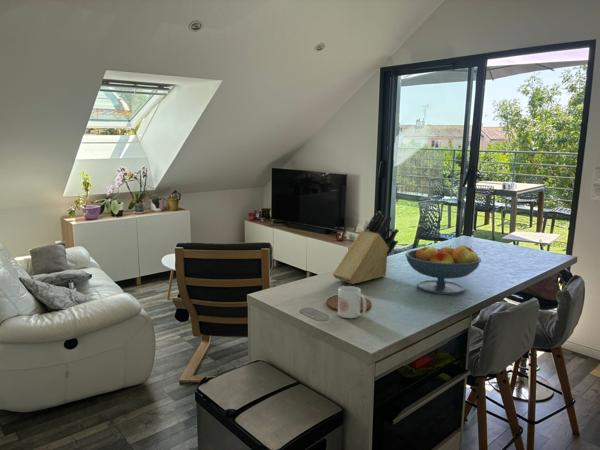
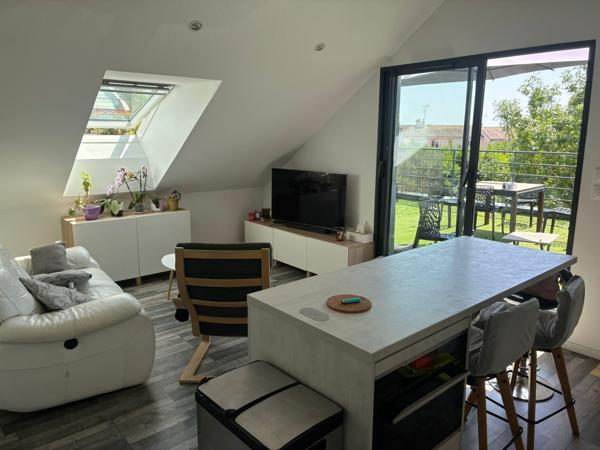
- knife block [332,210,400,285]
- mug [337,285,367,319]
- fruit bowl [404,244,482,296]
